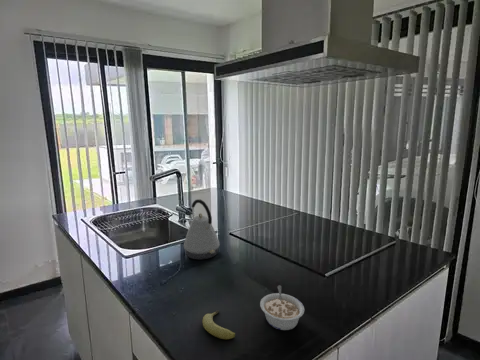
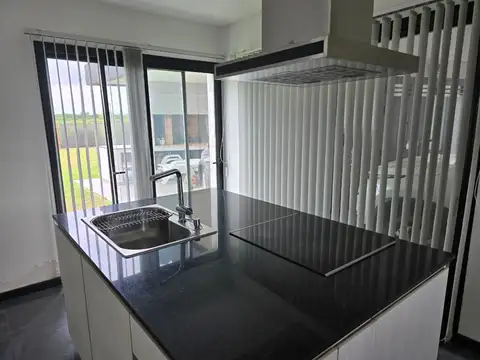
- fruit [202,309,236,340]
- kettle [183,198,221,260]
- legume [259,285,305,331]
